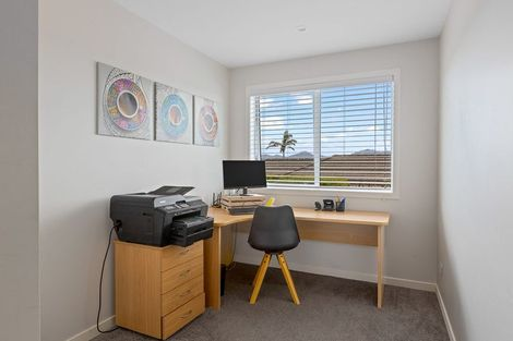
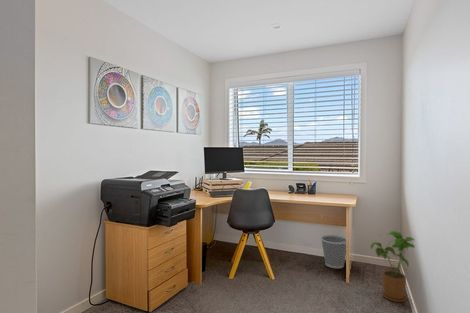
+ wastebasket [320,234,347,269]
+ house plant [370,230,416,303]
